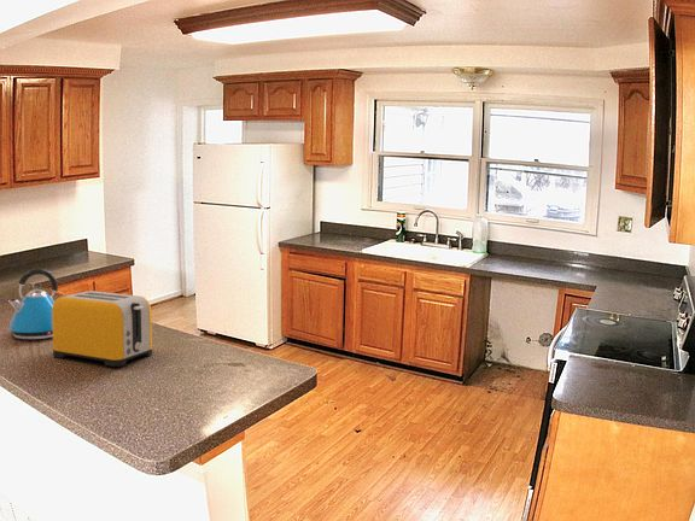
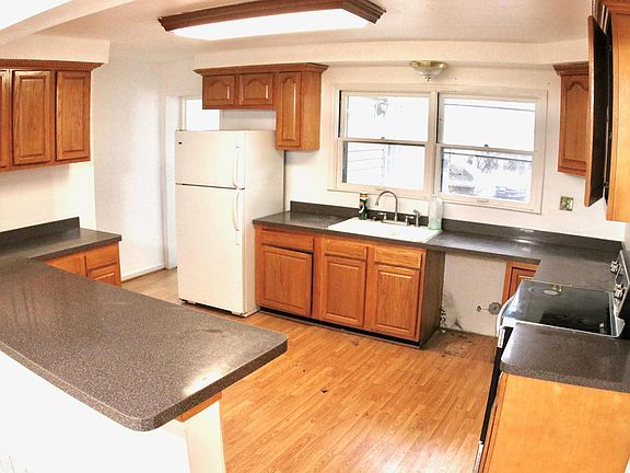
- toaster [52,289,153,368]
- kettle [7,268,59,340]
